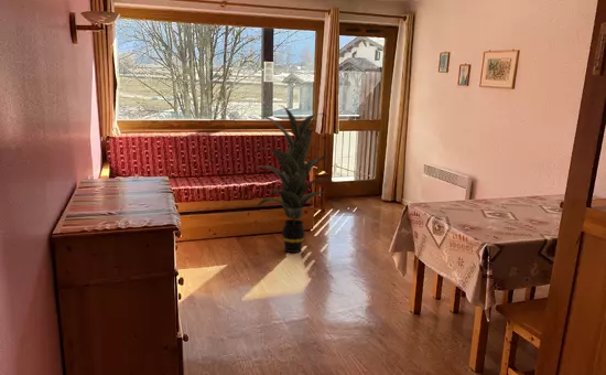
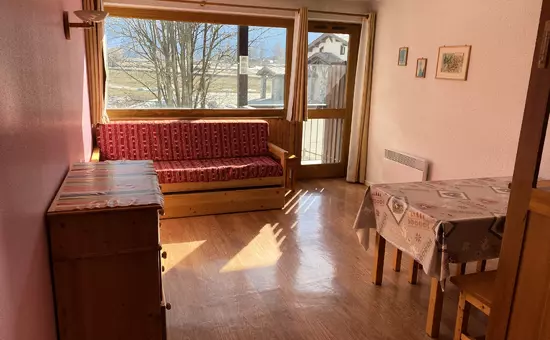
- indoor plant [253,104,339,254]
